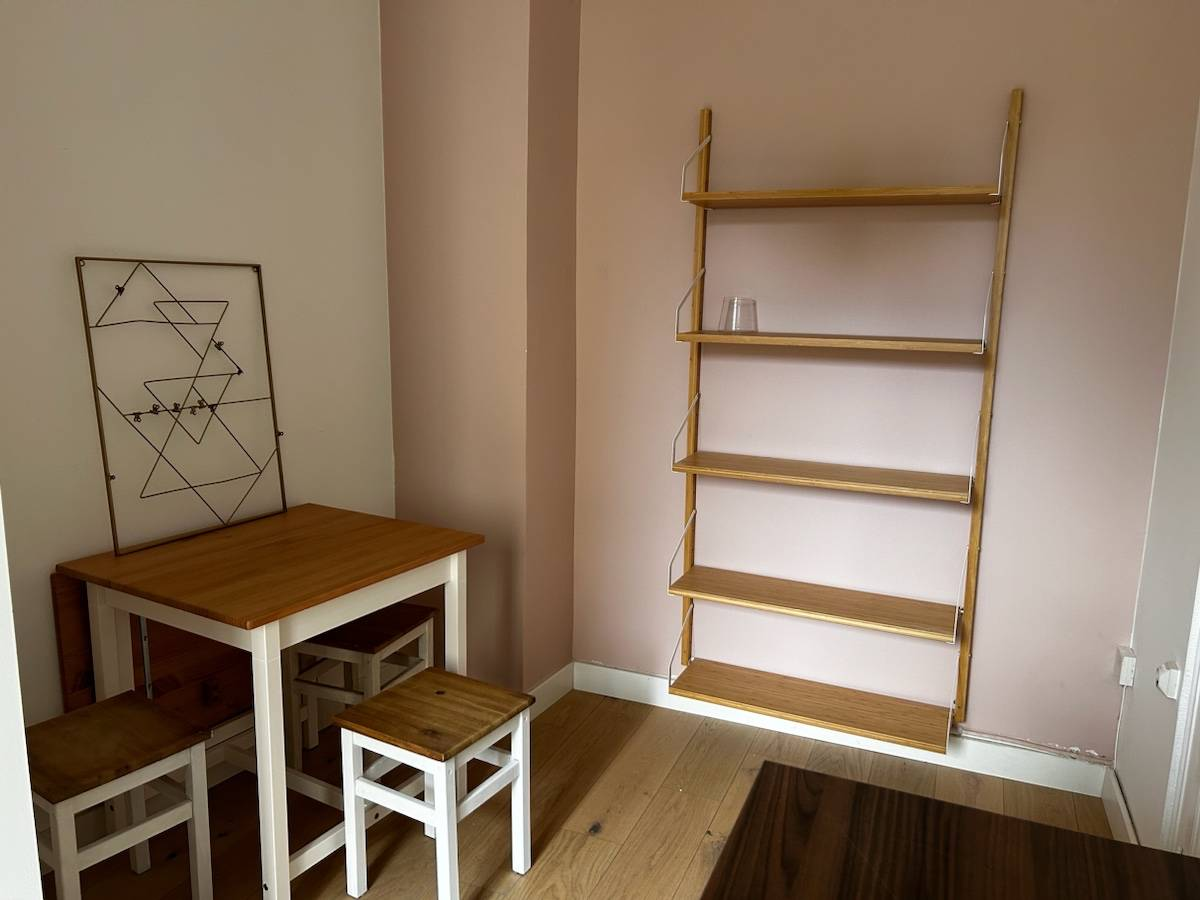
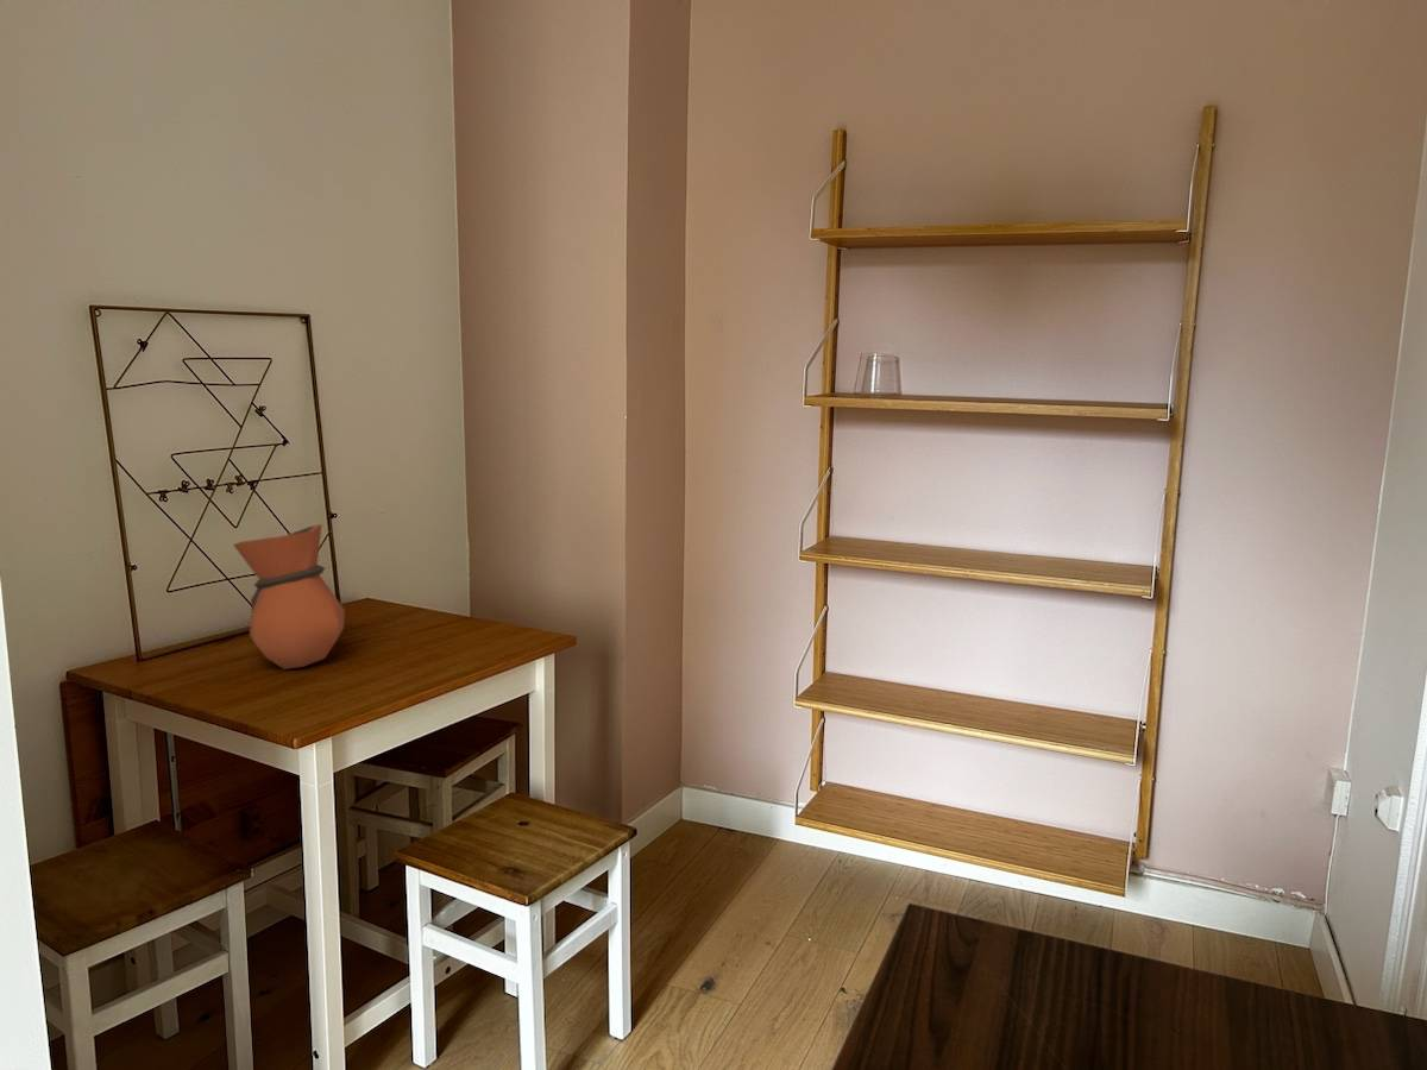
+ vase [232,523,346,671]
